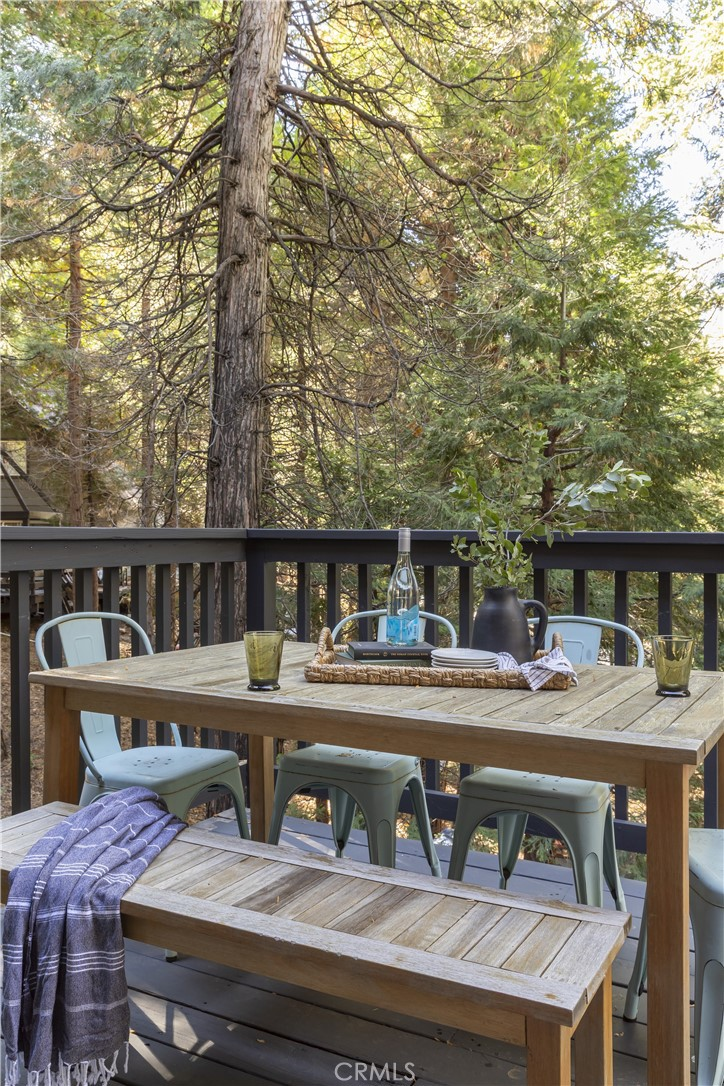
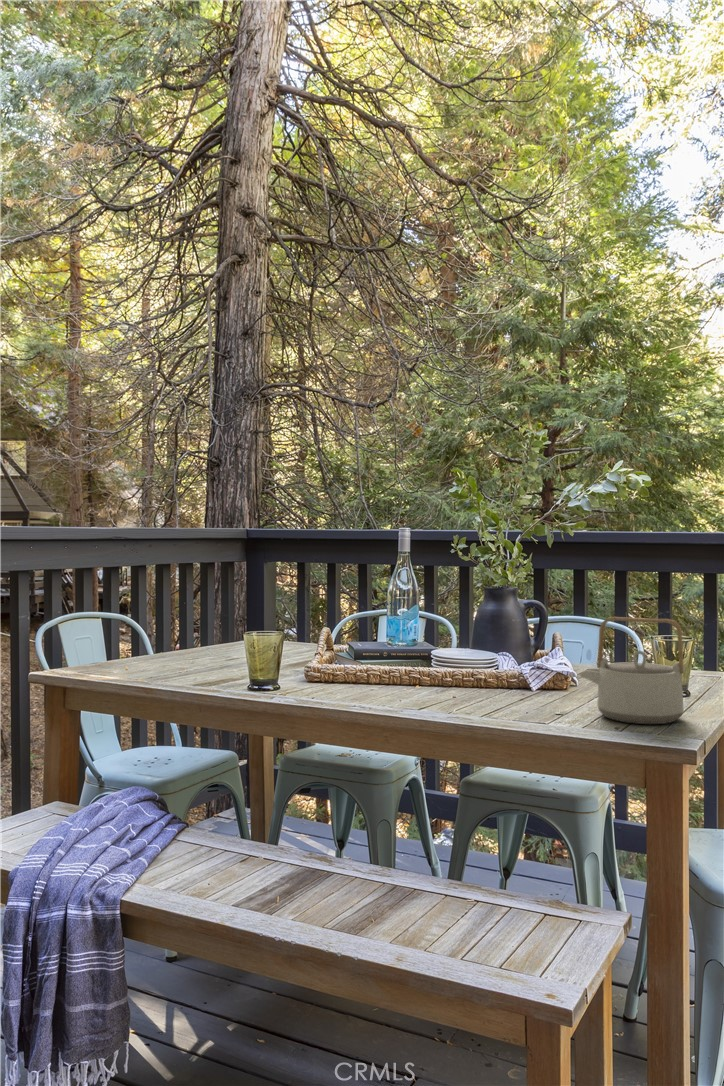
+ teapot [580,616,686,725]
